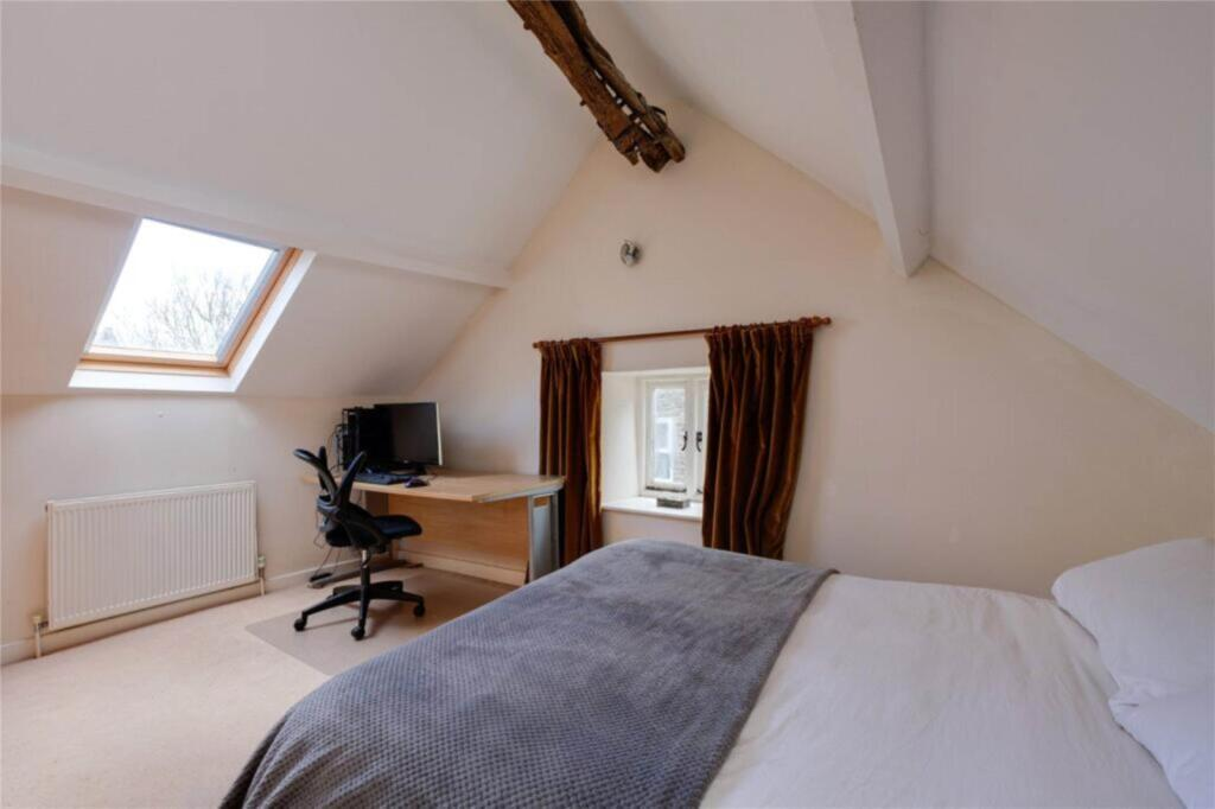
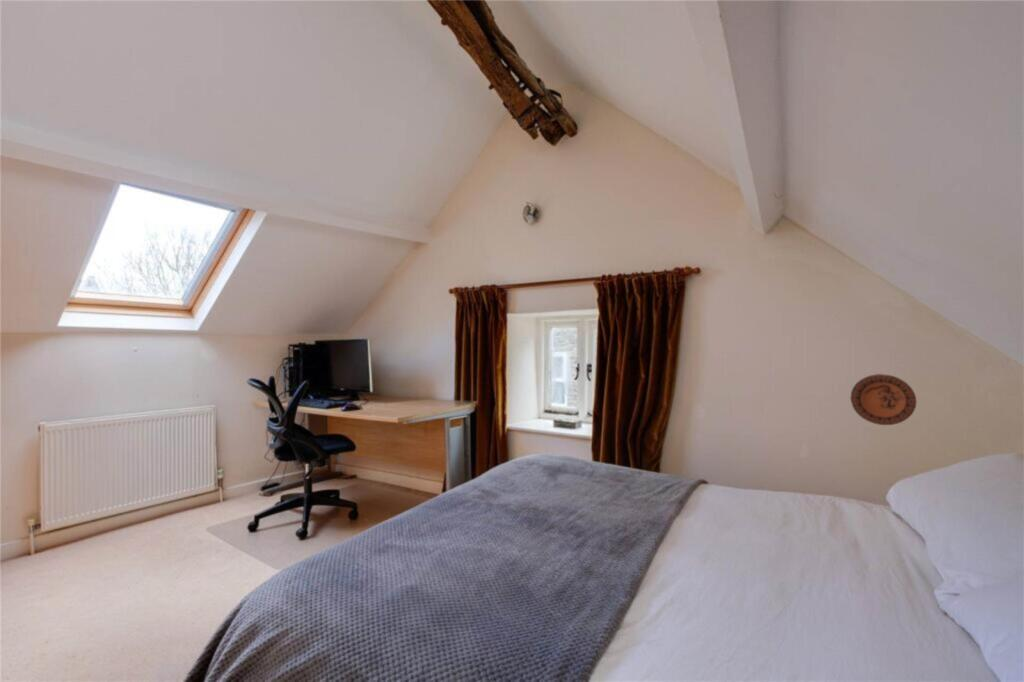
+ decorative plate [850,373,917,426]
